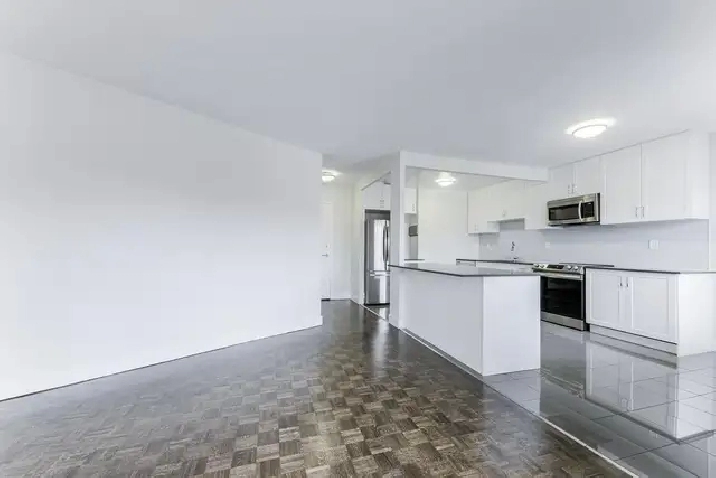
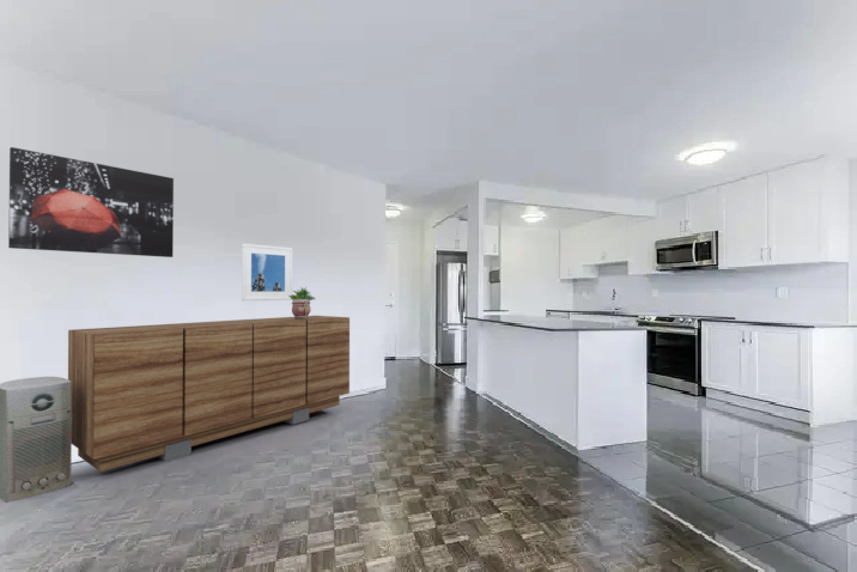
+ air purifier [0,376,73,504]
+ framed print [241,243,293,302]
+ potted plant [288,286,317,318]
+ wall art [7,146,175,258]
+ sideboard [67,315,351,473]
